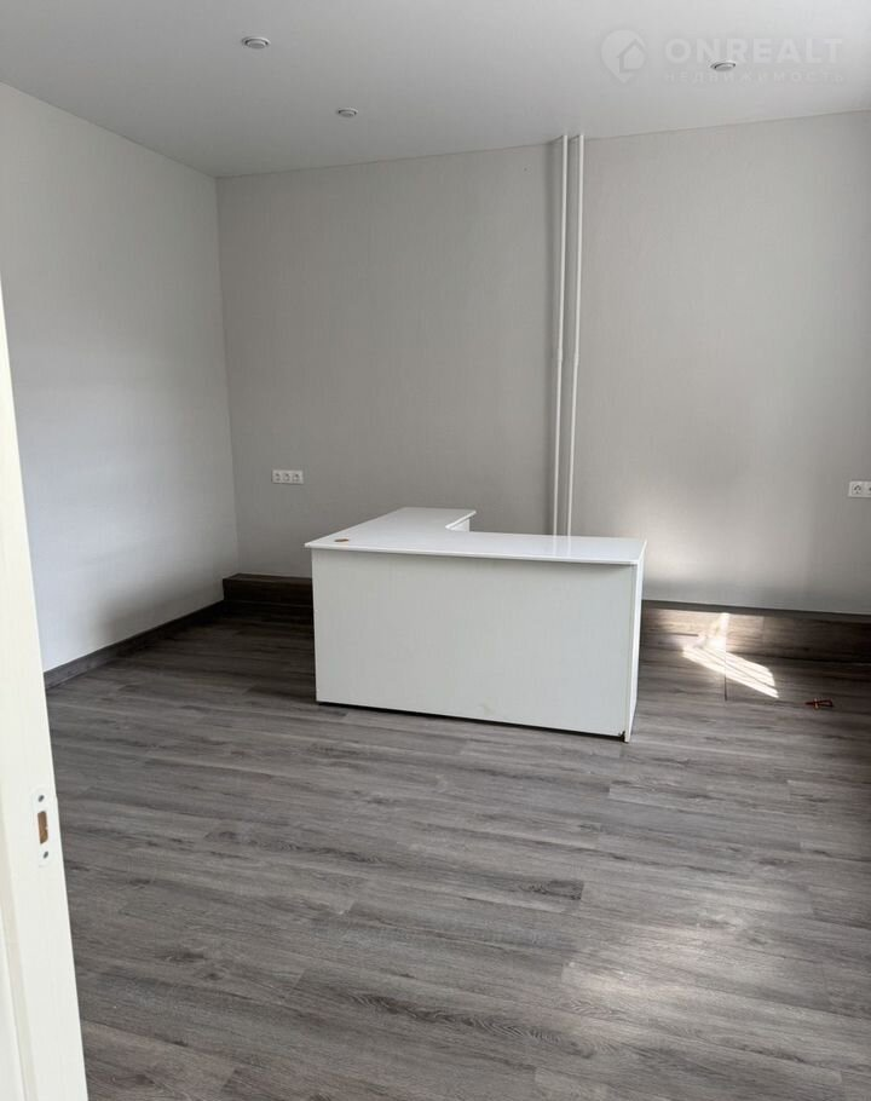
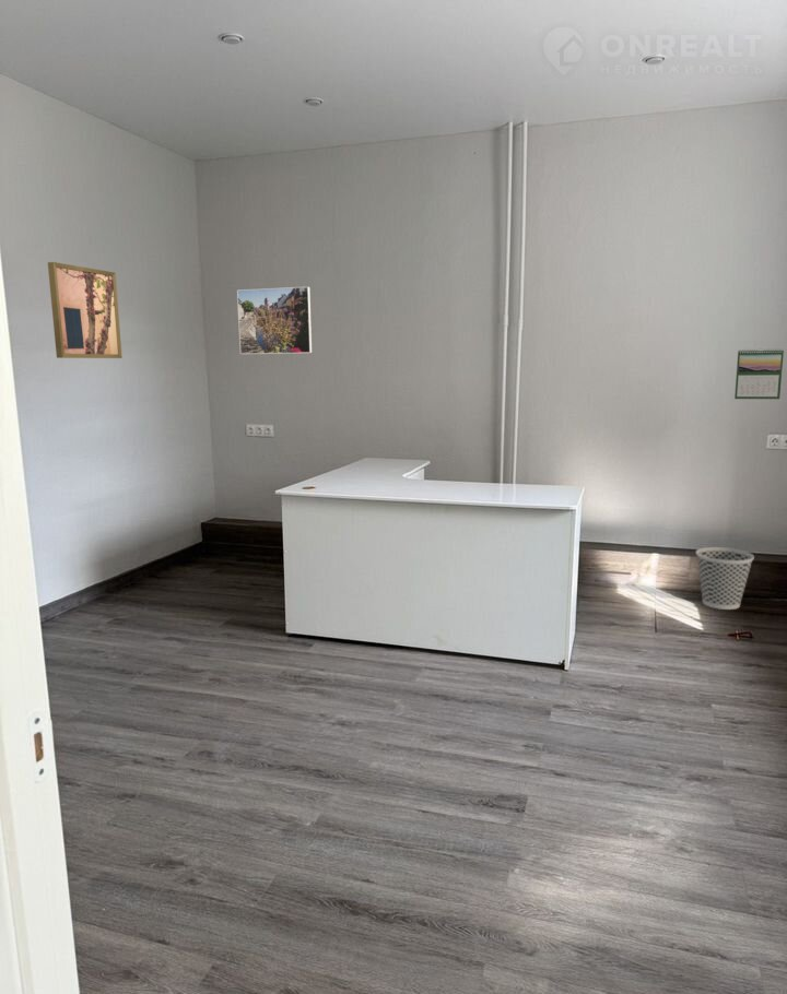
+ calendar [733,347,785,400]
+ wastebasket [695,546,755,611]
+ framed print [236,286,313,355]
+ wall art [47,261,124,359]
